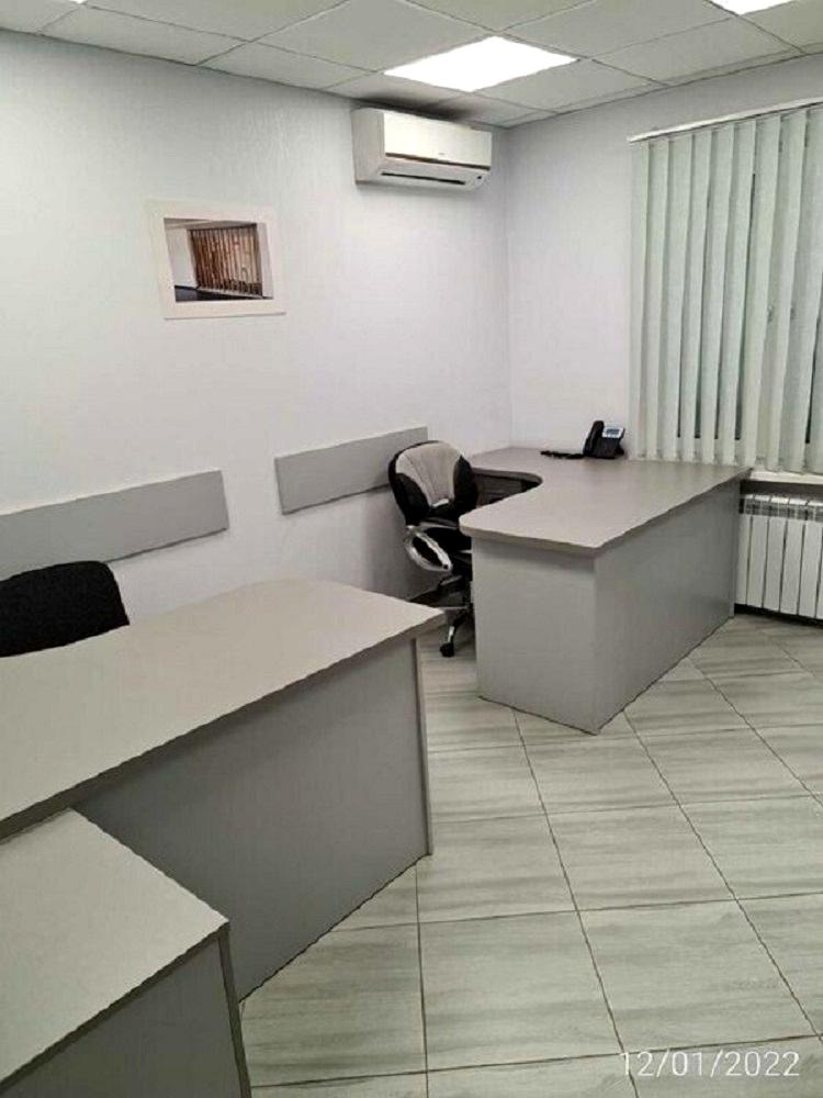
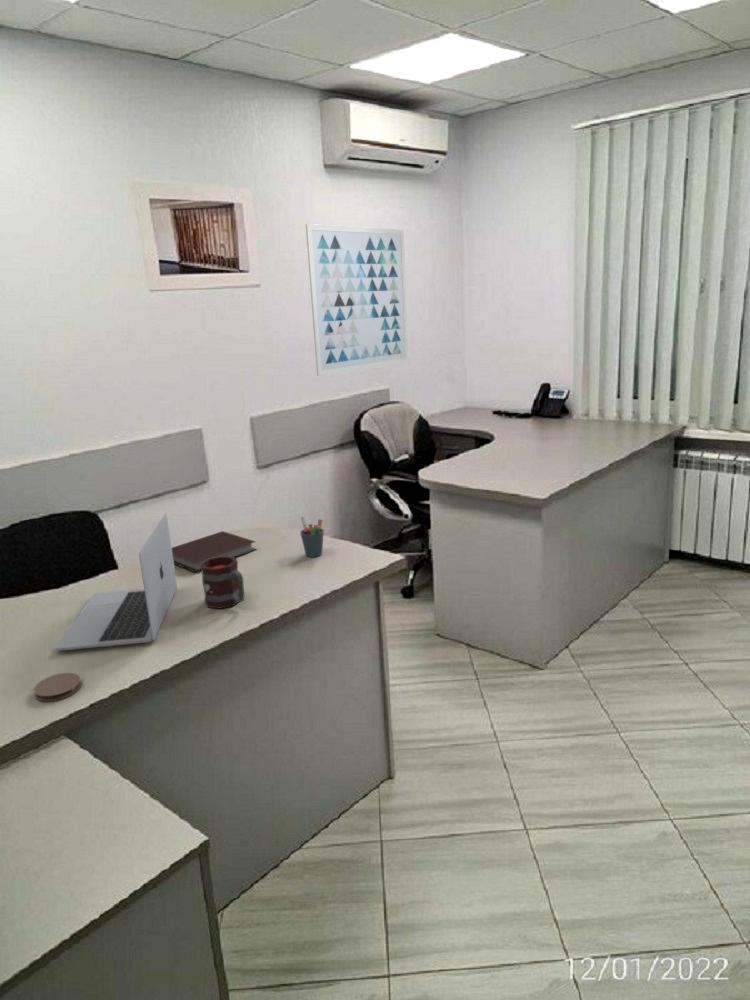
+ mug [200,556,245,610]
+ notebook [171,530,258,573]
+ wall art [305,223,410,377]
+ laptop [54,512,178,652]
+ pen holder [299,515,325,558]
+ coaster [33,672,83,702]
